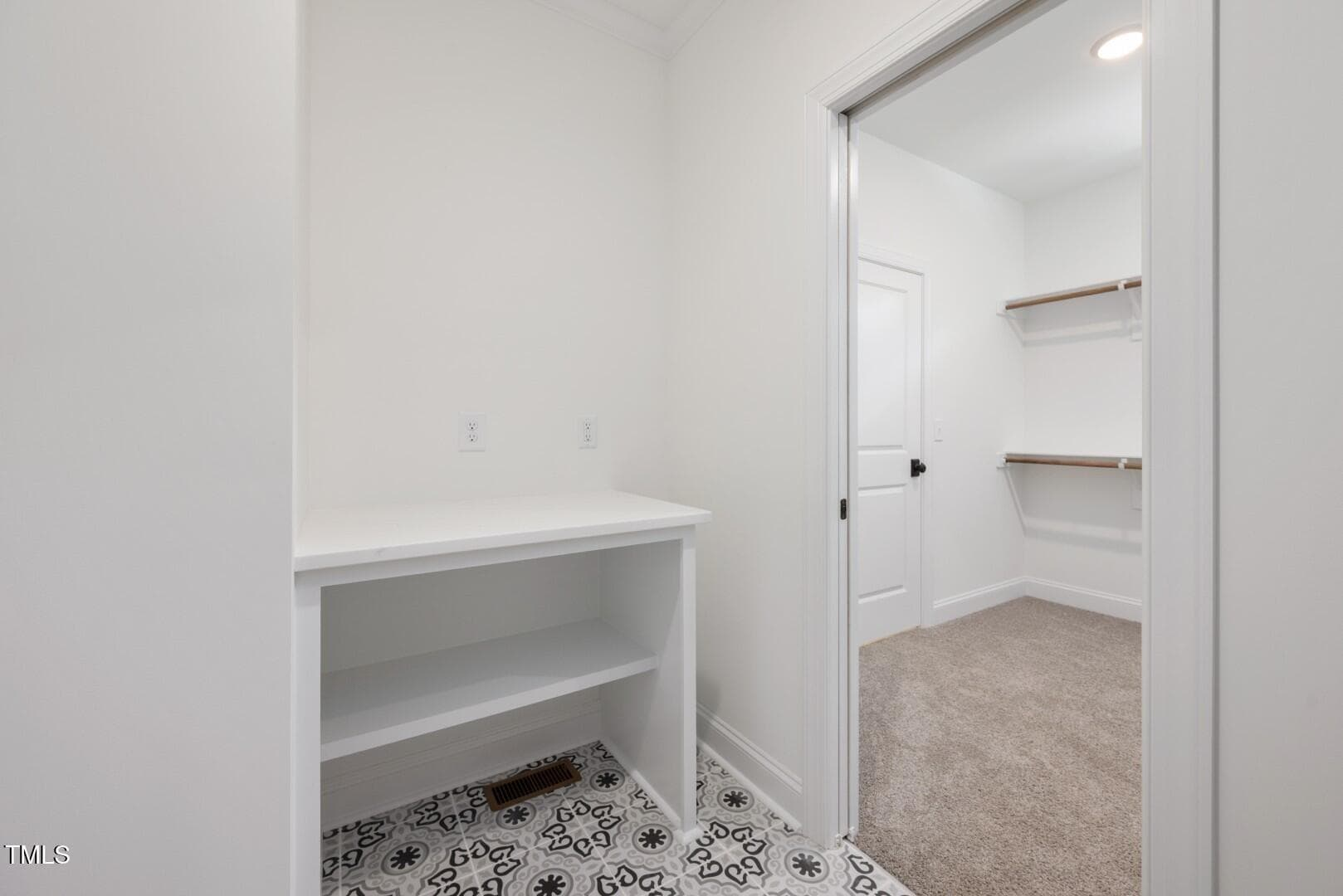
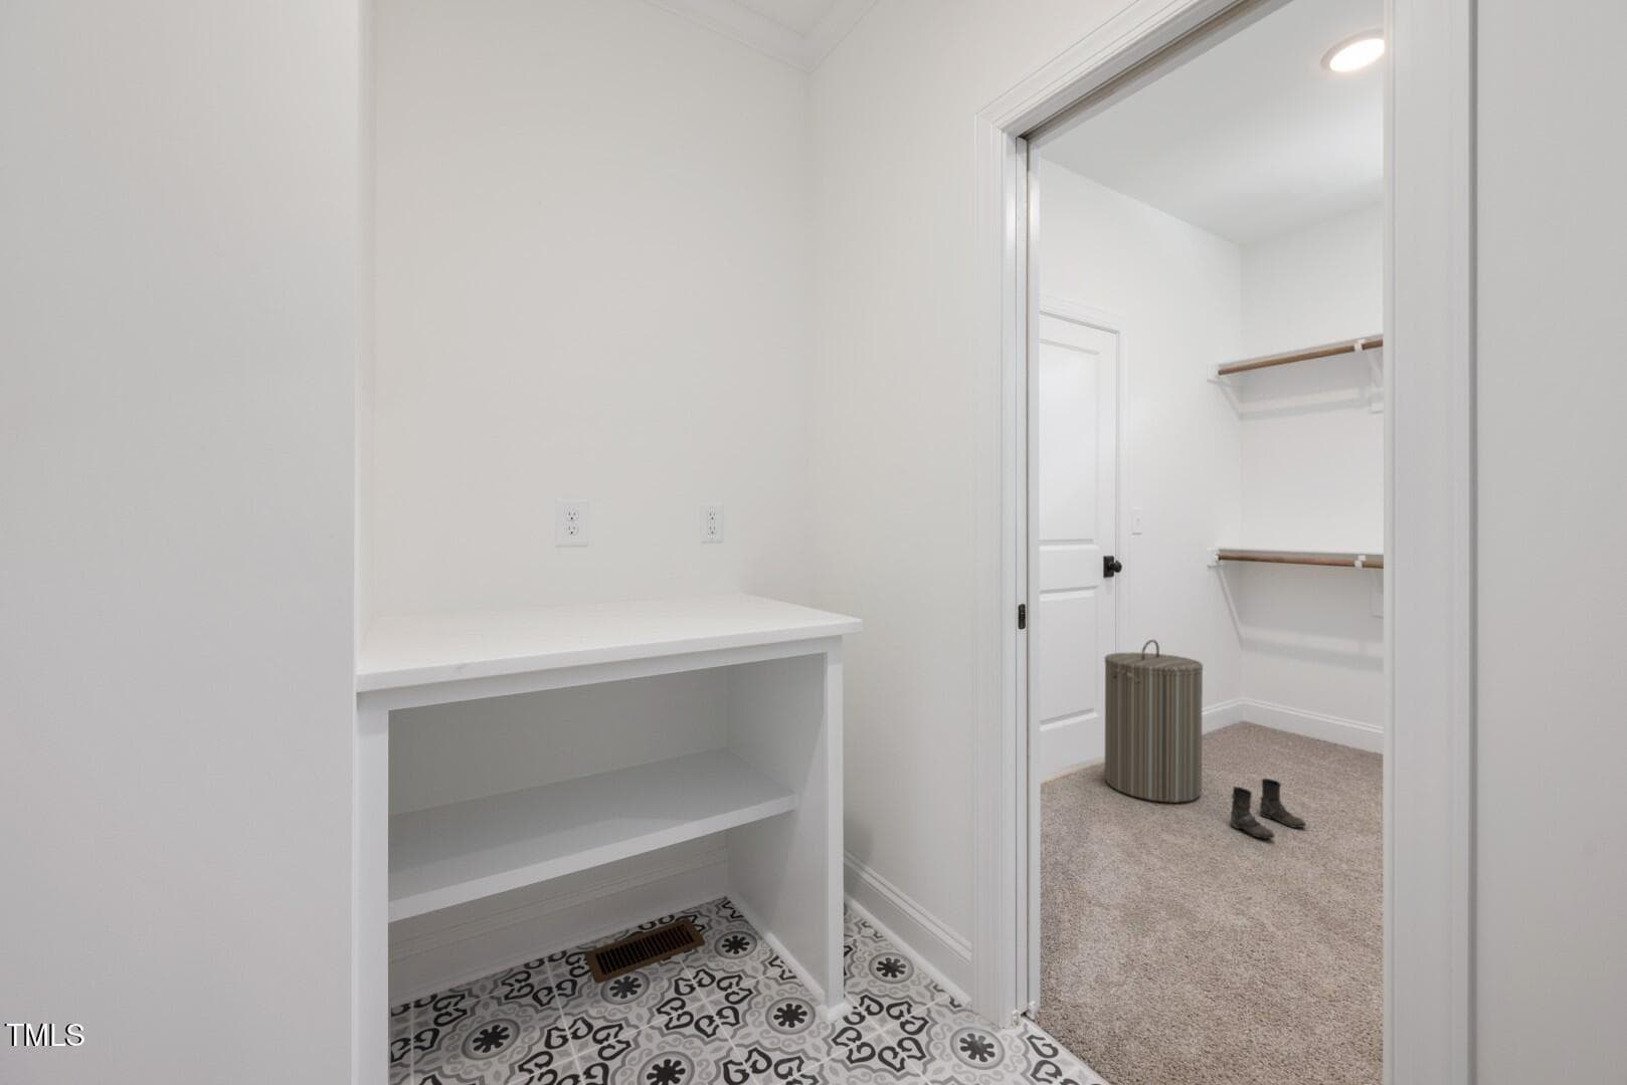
+ laundry hamper [1104,639,1204,804]
+ boots [1228,777,1307,840]
